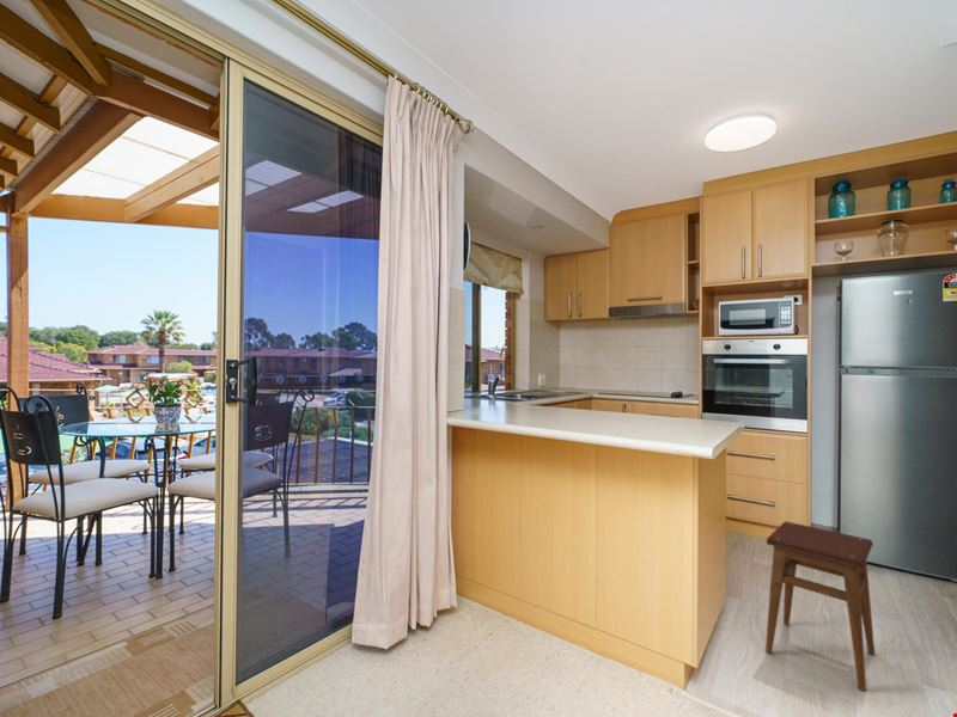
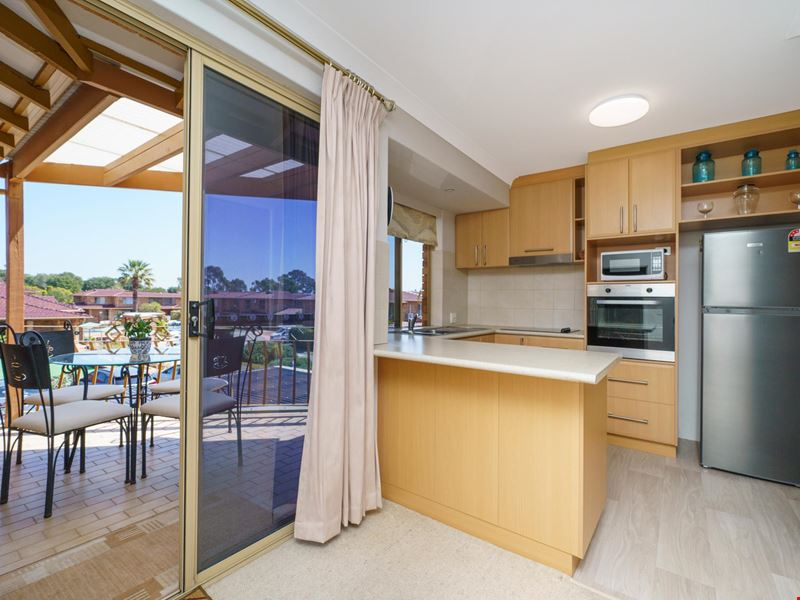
- stool [764,521,876,692]
